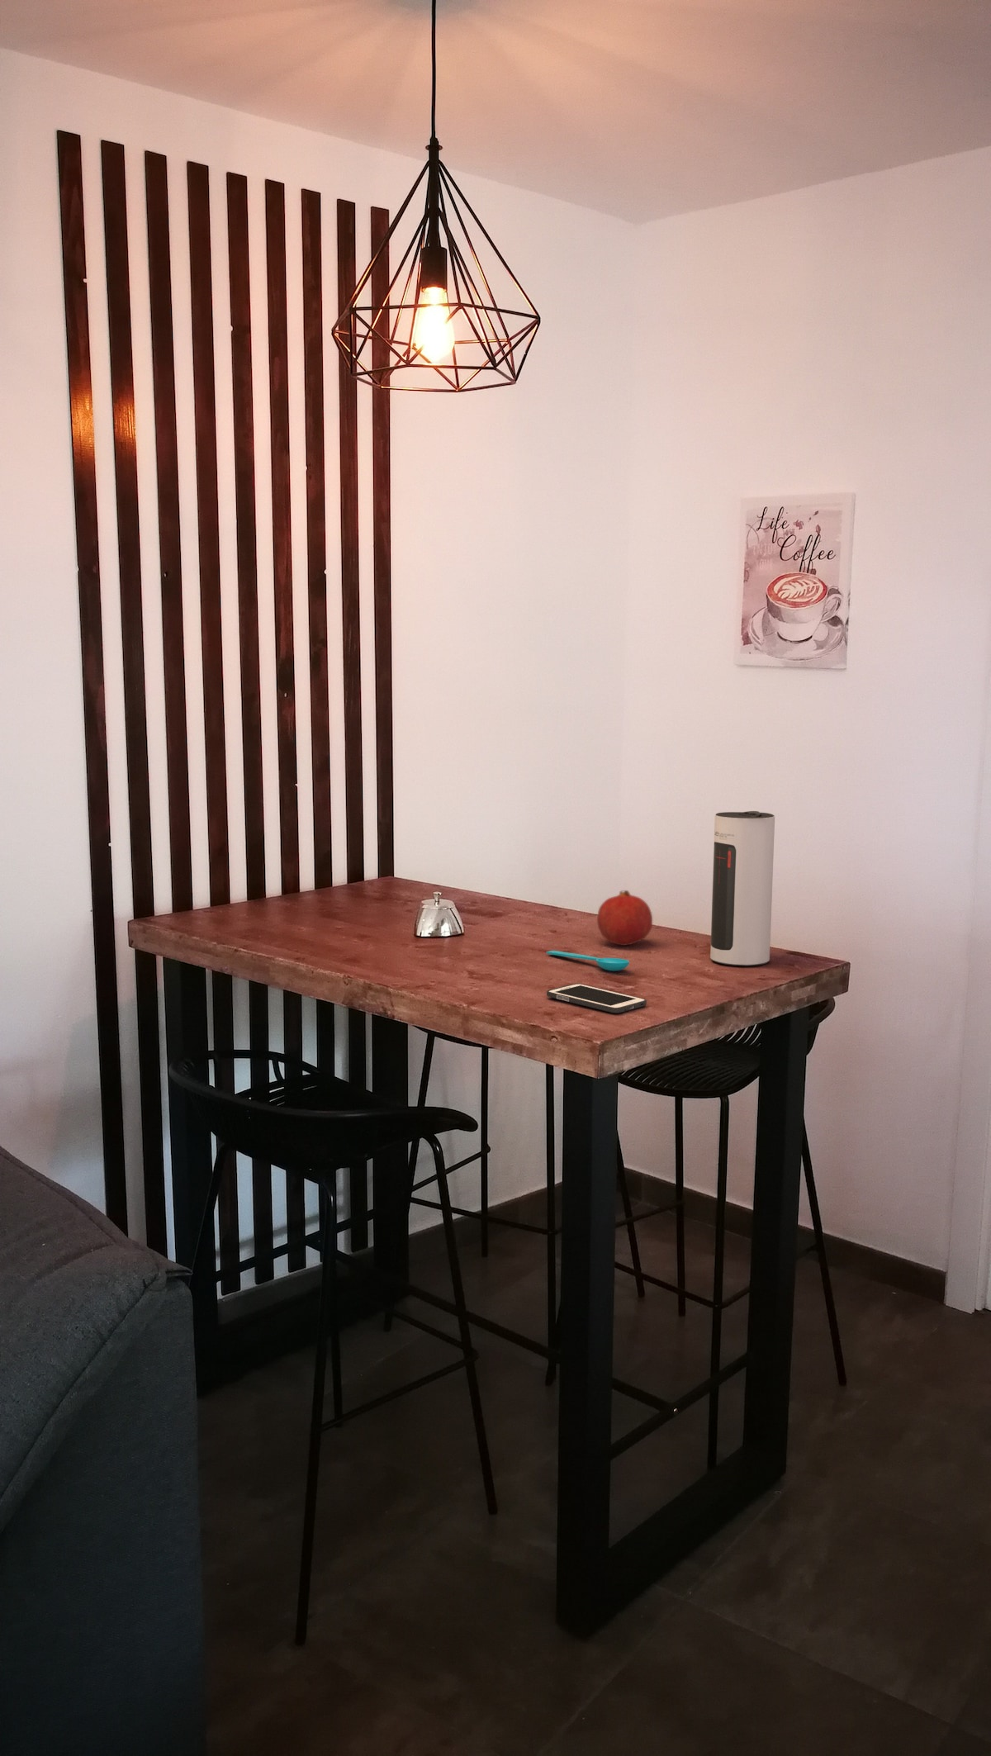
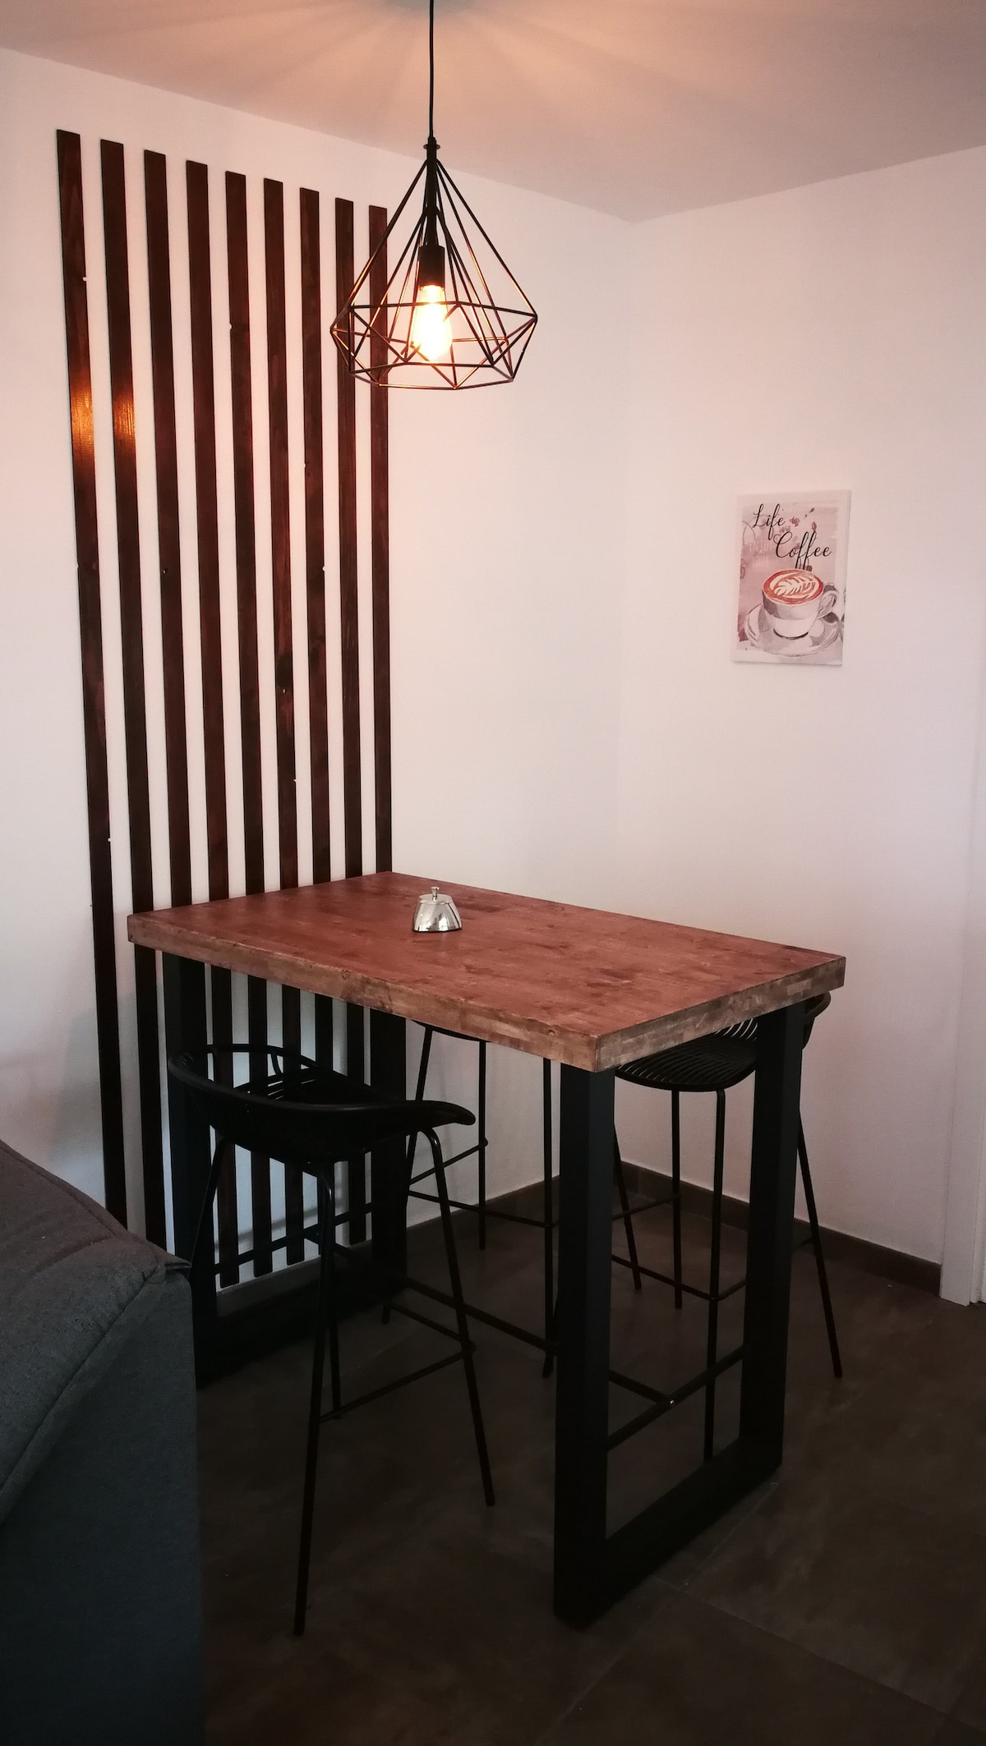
- spoon [546,950,631,972]
- fruit [597,890,653,947]
- speaker [709,810,775,966]
- cell phone [546,983,647,1014]
